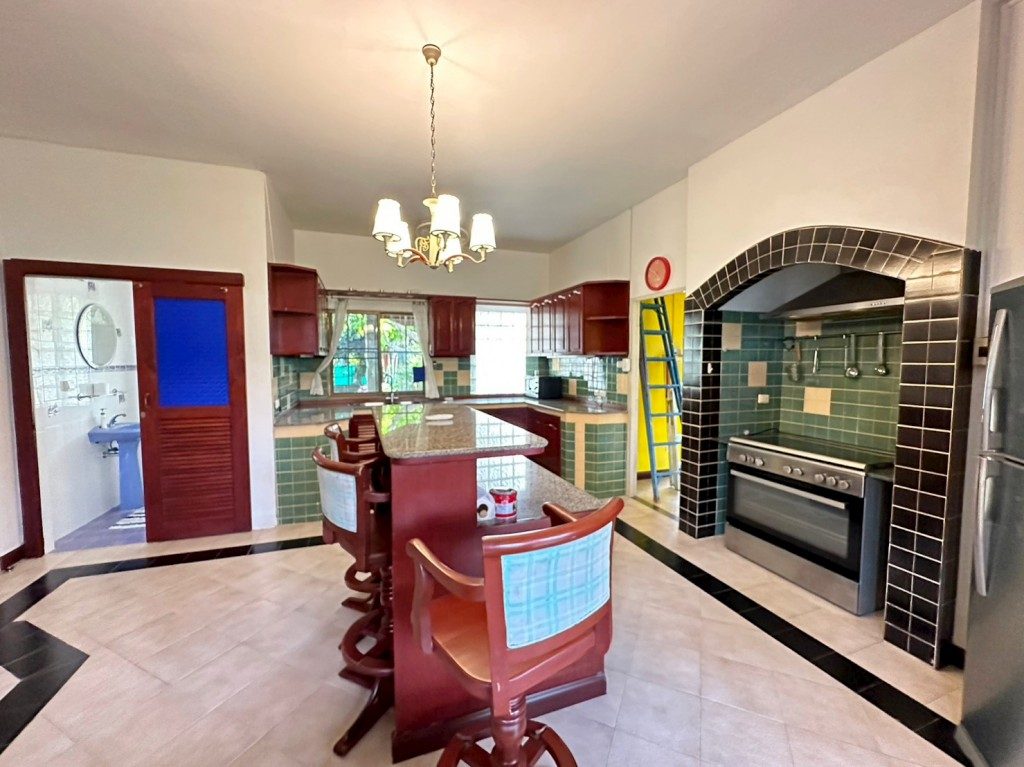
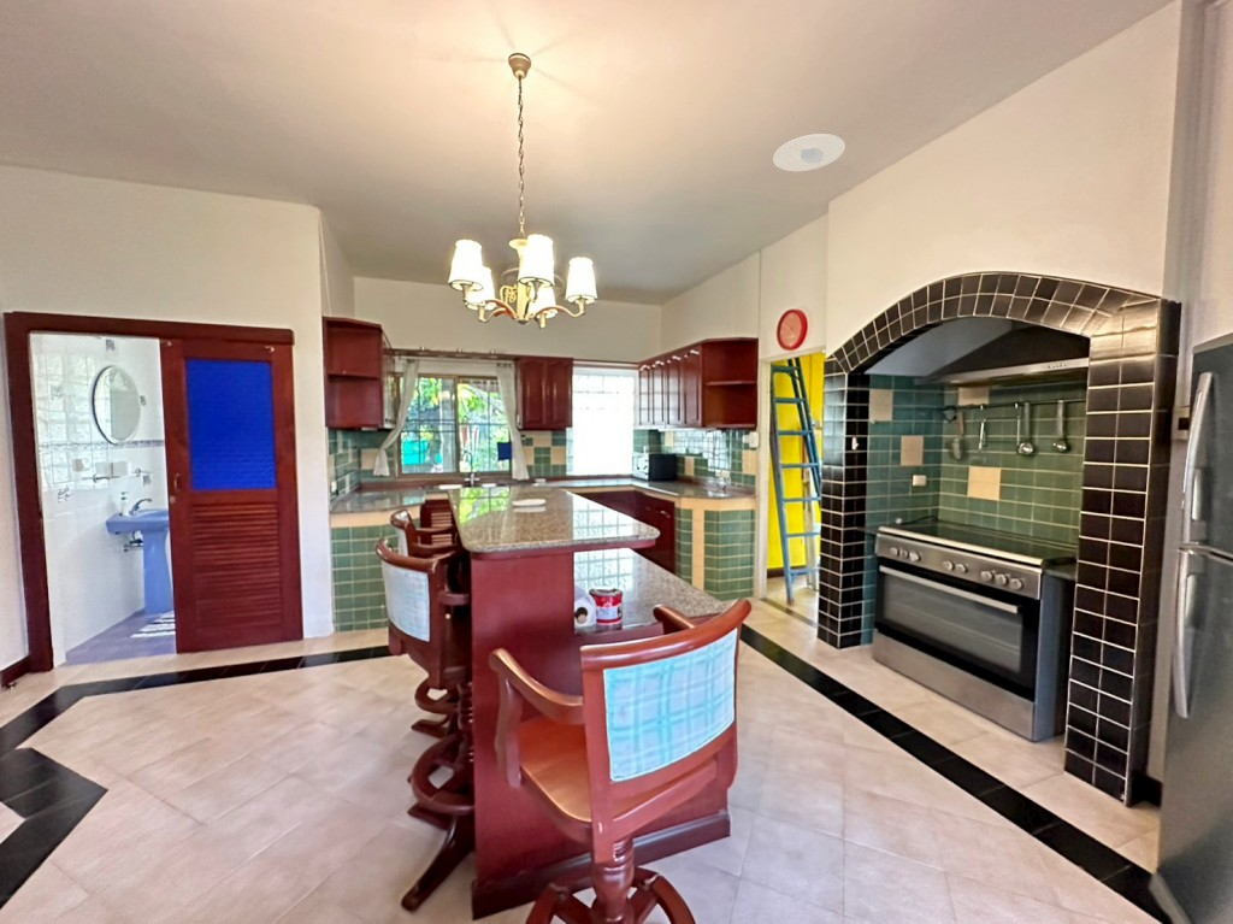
+ recessed light [772,133,846,172]
